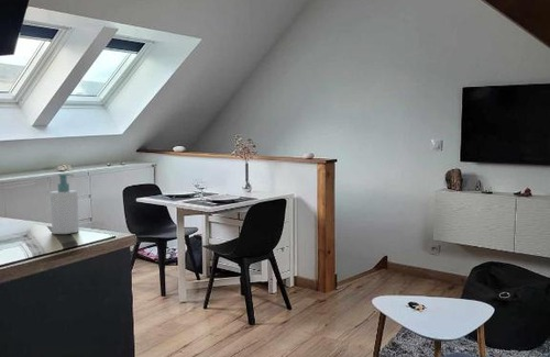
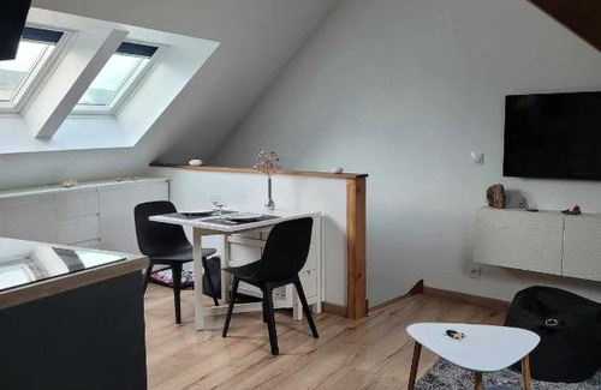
- soap bottle [50,172,80,235]
